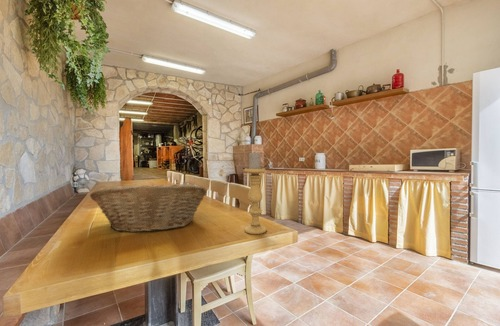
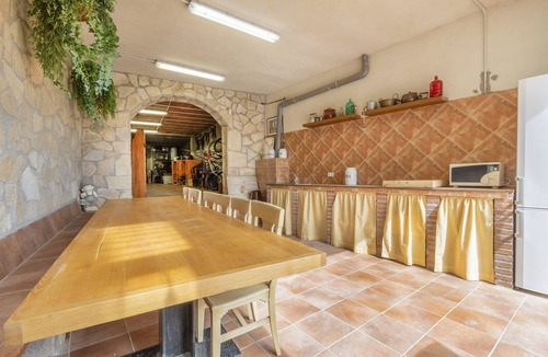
- fruit basket [89,183,208,233]
- candle holder [244,150,267,235]
